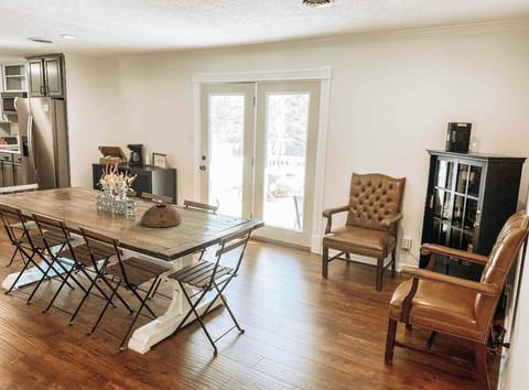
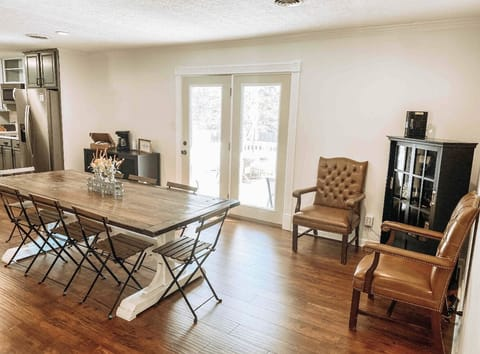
- bowl [140,203,182,228]
